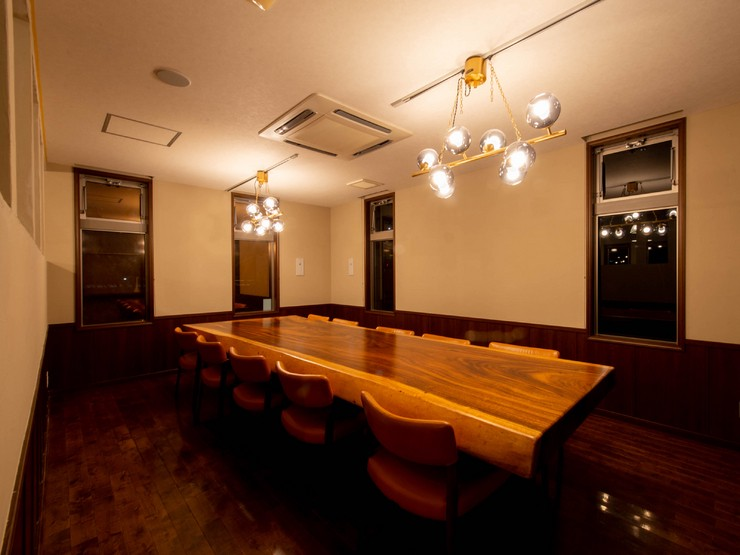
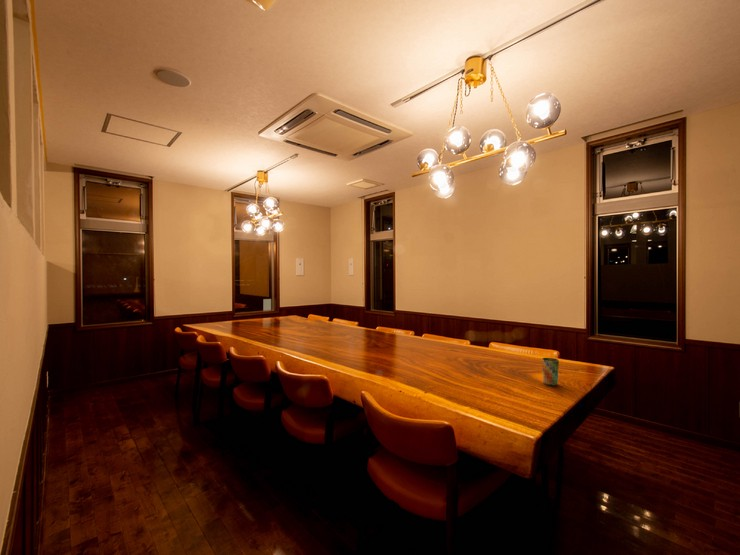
+ cup [541,357,560,386]
